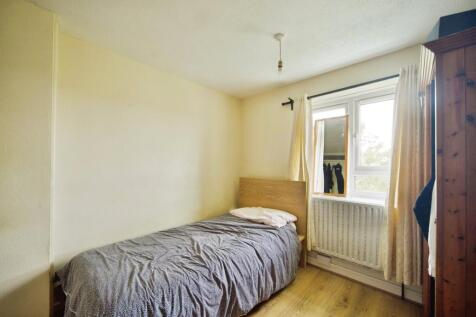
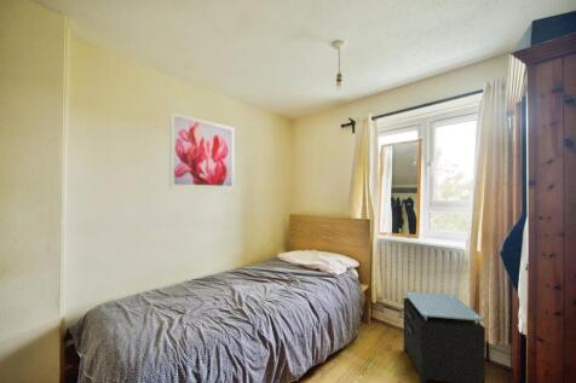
+ wall art [168,111,236,190]
+ nightstand [403,290,486,383]
